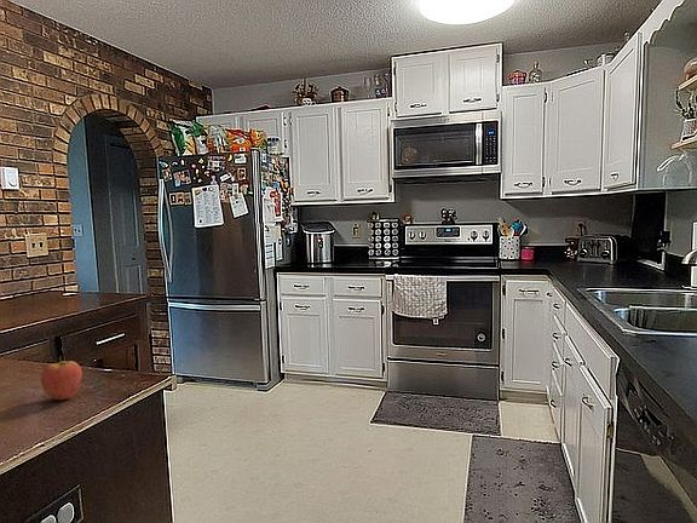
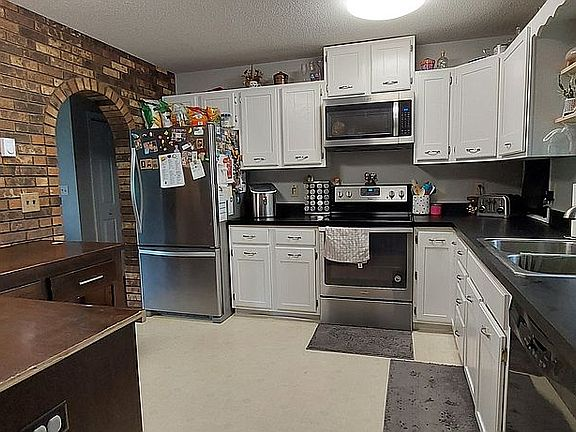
- fruit [40,355,83,401]
